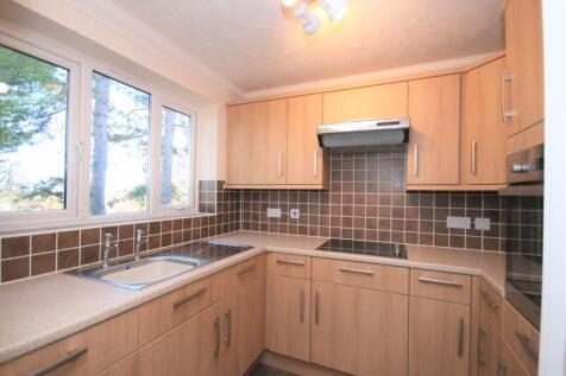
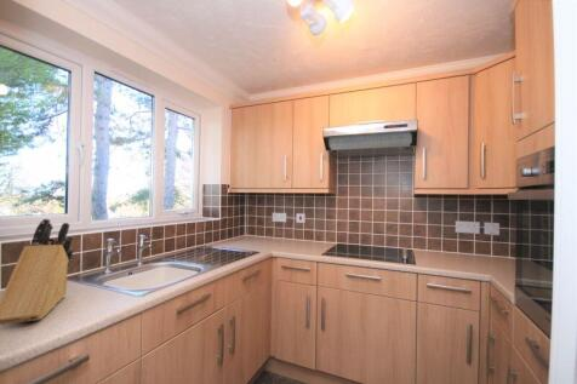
+ knife block [0,218,75,326]
